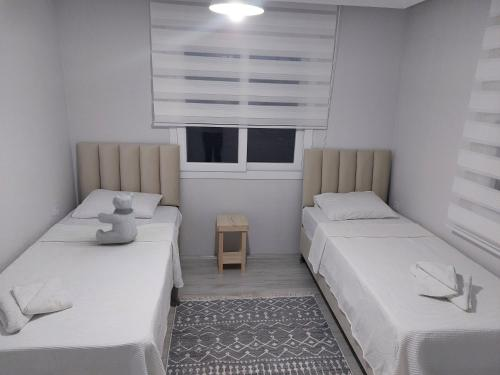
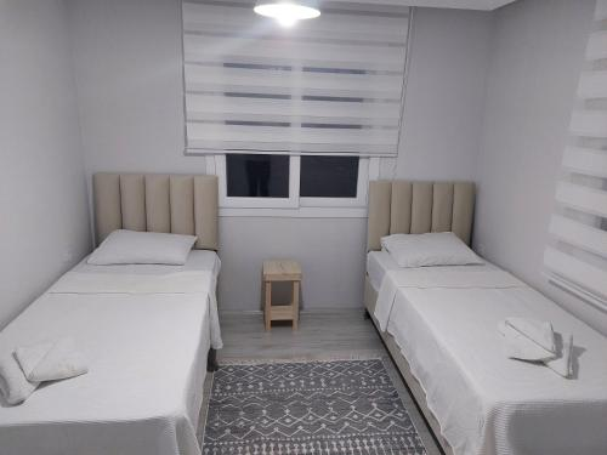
- teddy bear [95,192,138,245]
